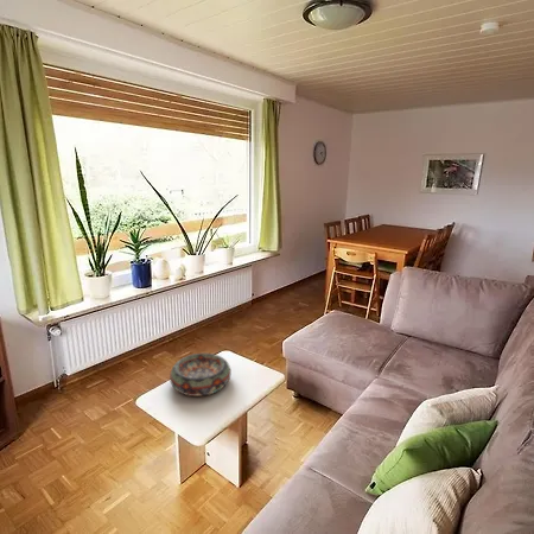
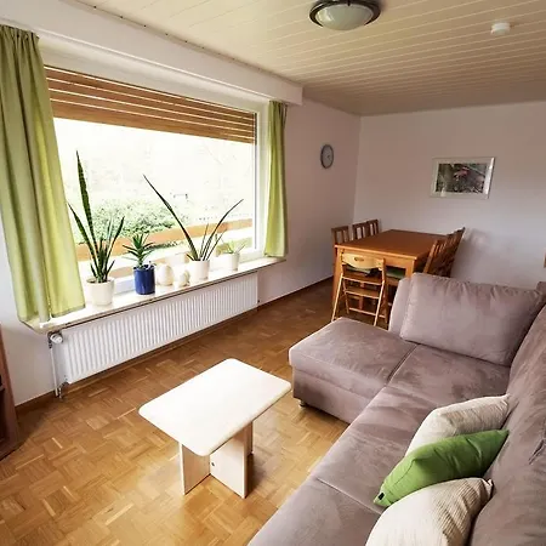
- decorative bowl [169,352,233,398]
